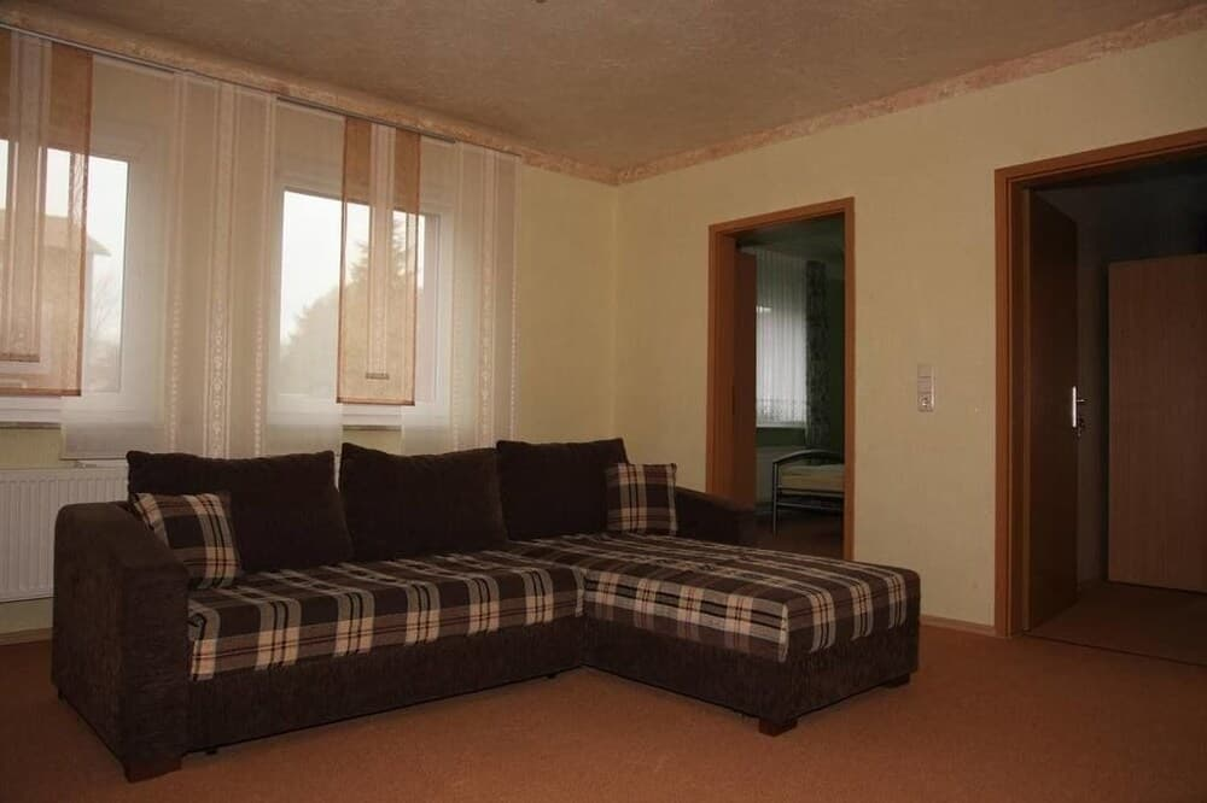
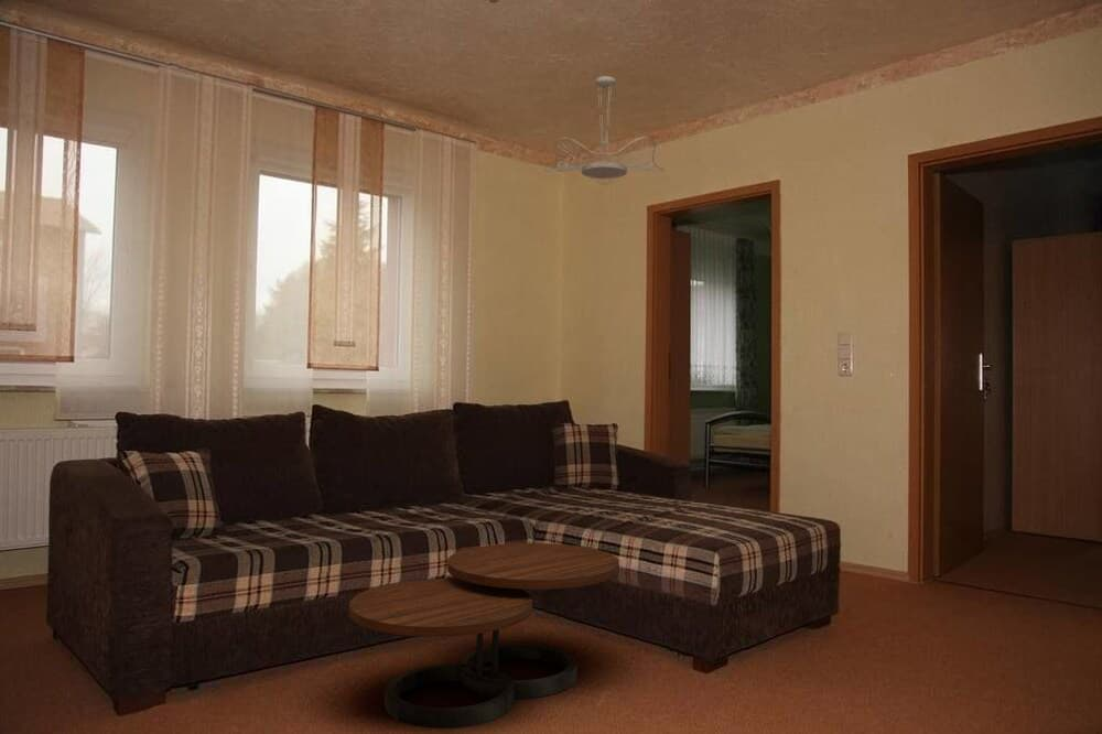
+ coffee table [348,542,620,730]
+ ceiling light fixture [544,75,666,186]
